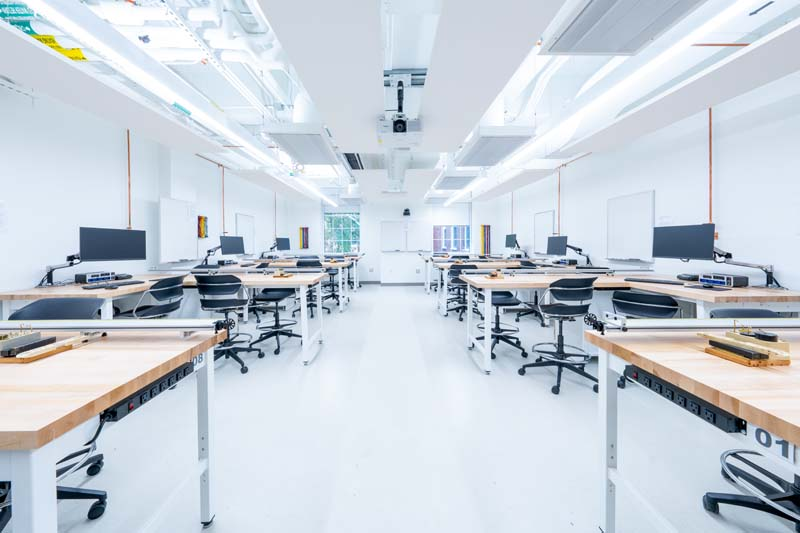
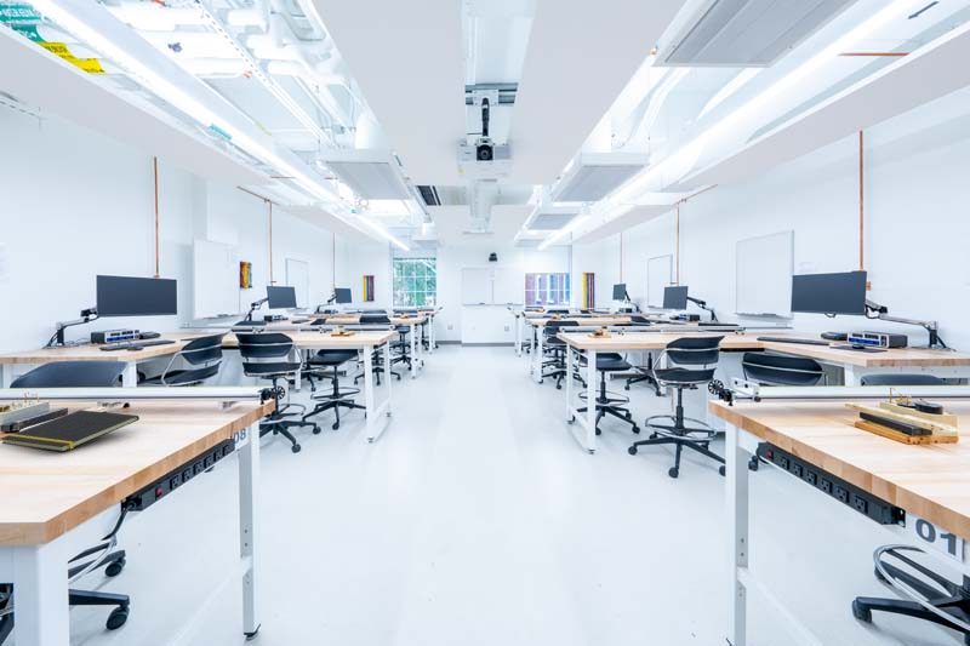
+ notepad [0,408,141,453]
